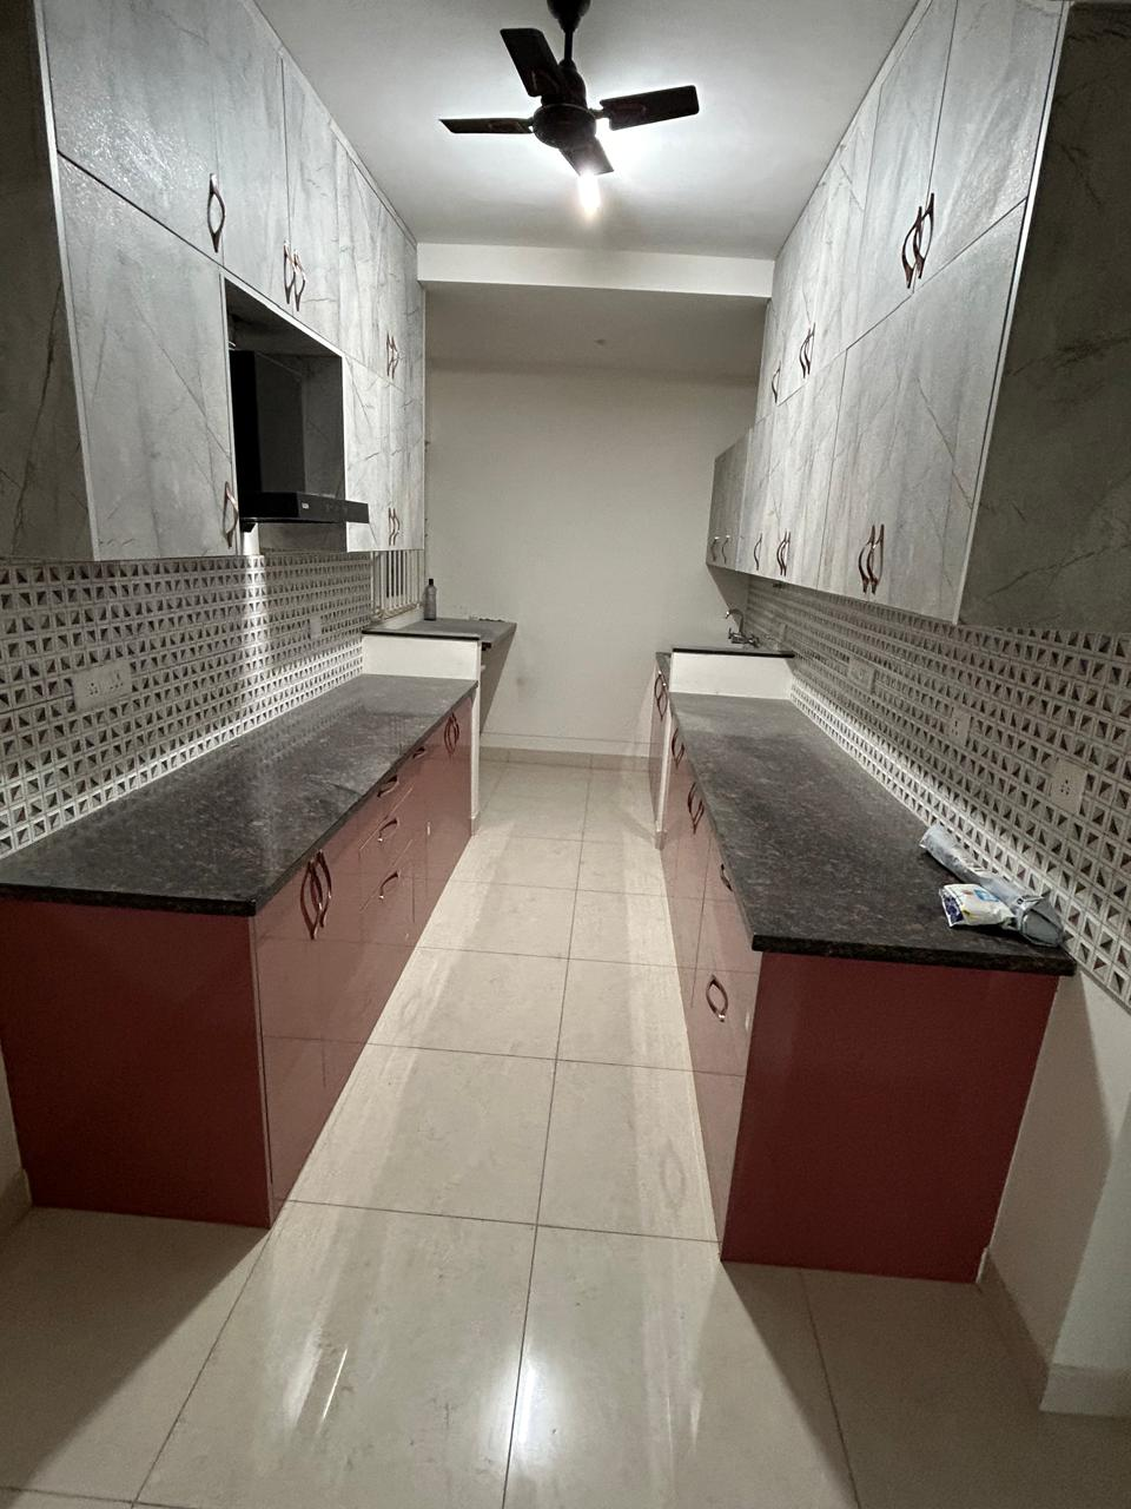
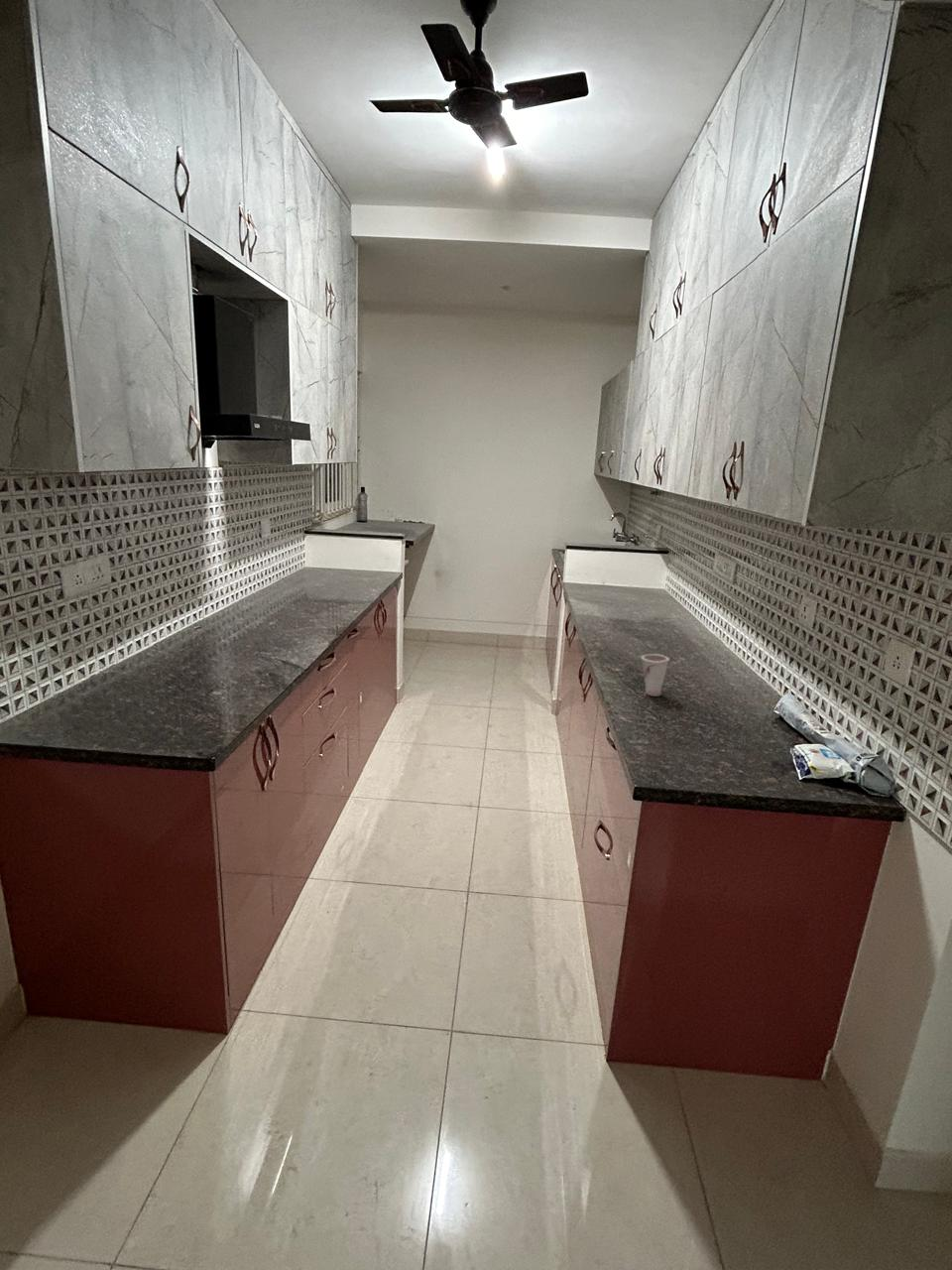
+ cup [641,653,670,698]
